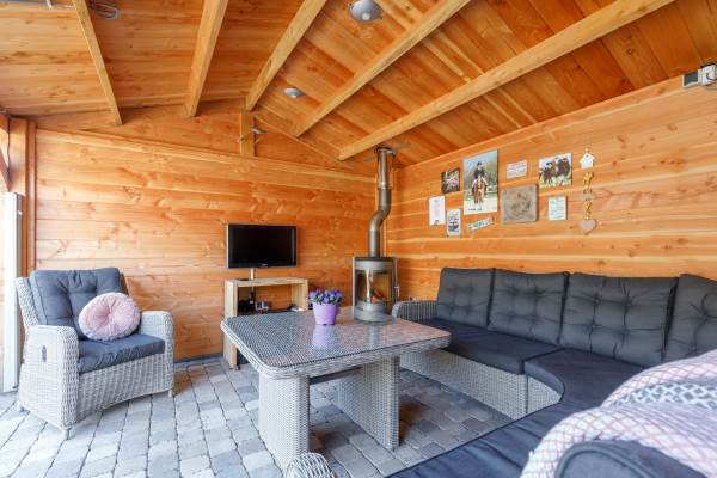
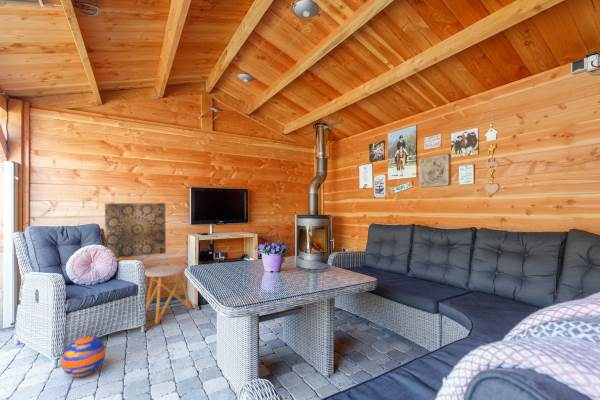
+ stool [144,264,192,325]
+ ball [60,336,107,378]
+ wall art [104,202,167,259]
